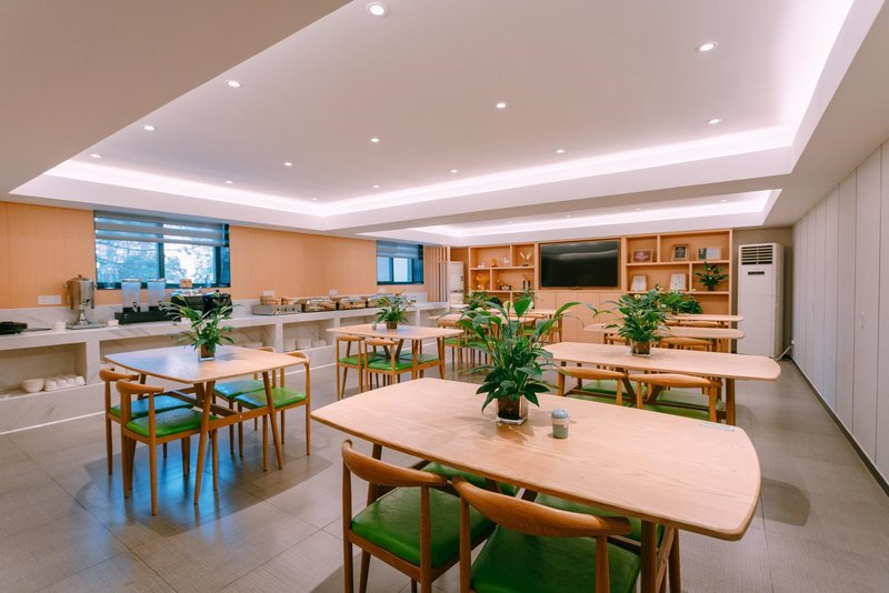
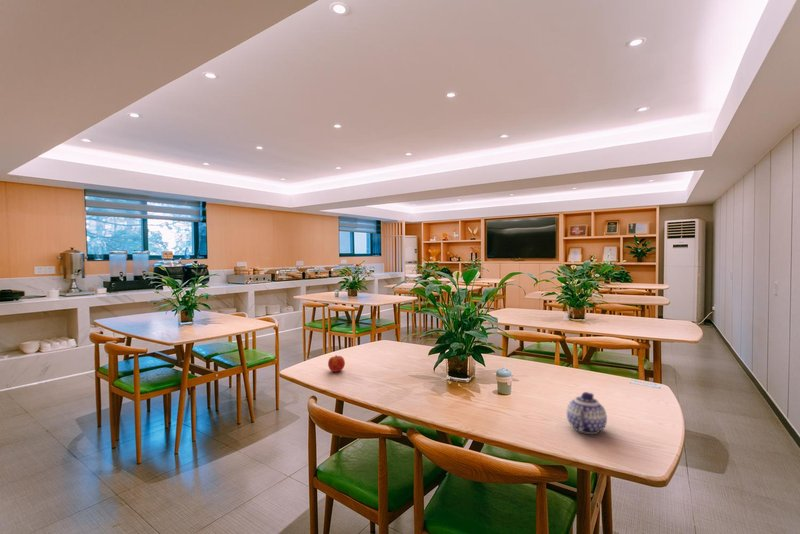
+ fruit [327,354,346,373]
+ teapot [566,391,608,435]
